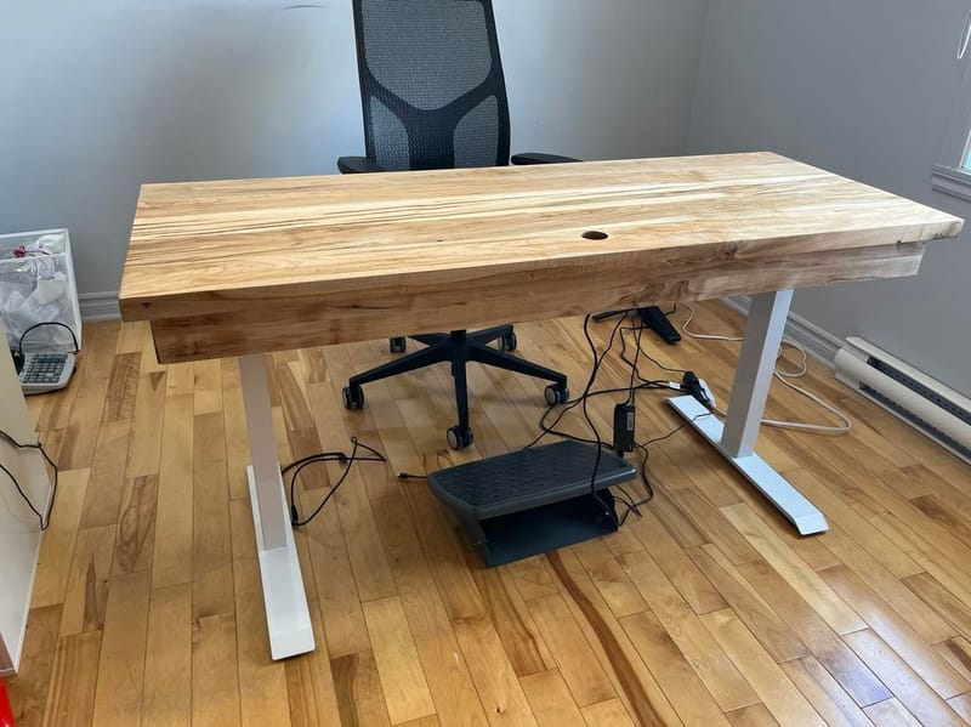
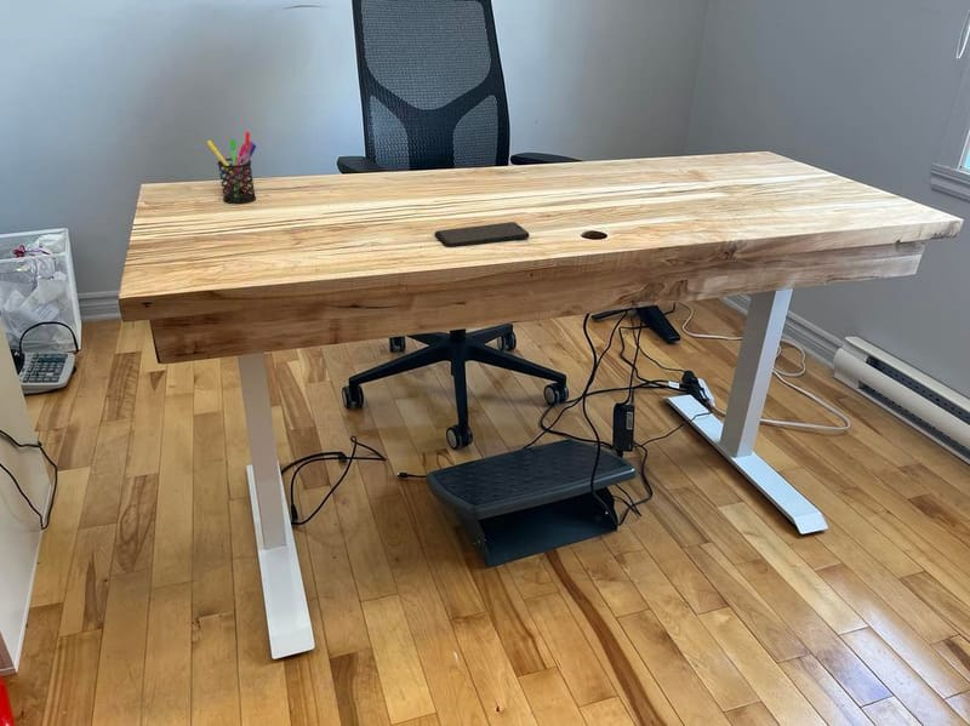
+ pen holder [206,131,257,205]
+ smartphone [434,221,530,248]
